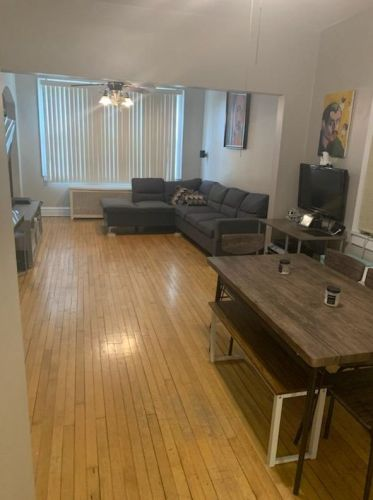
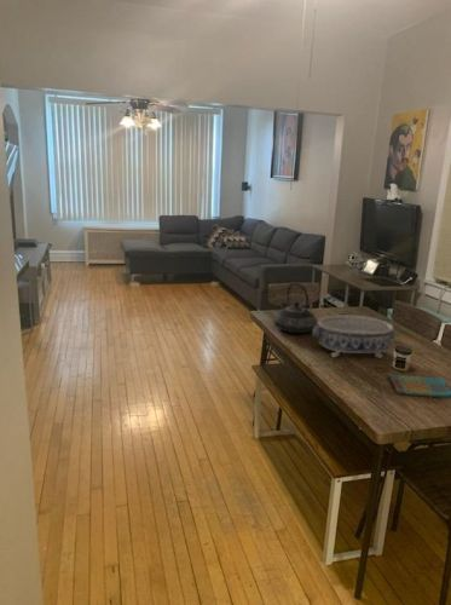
+ teapot [272,282,318,334]
+ dish towel [387,373,451,399]
+ decorative bowl [311,313,397,359]
